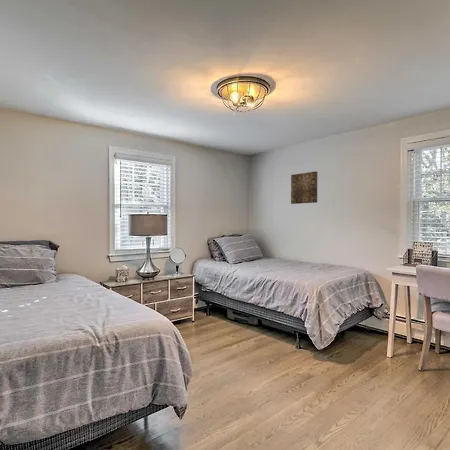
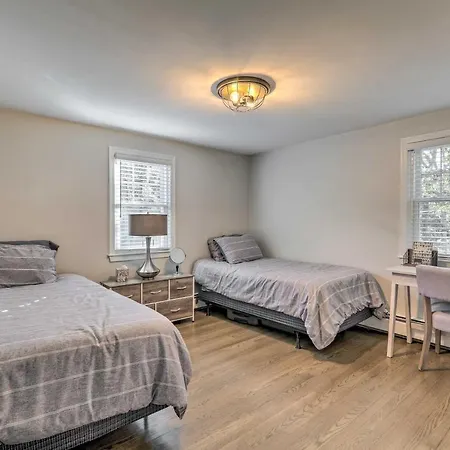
- wall art [290,171,319,205]
